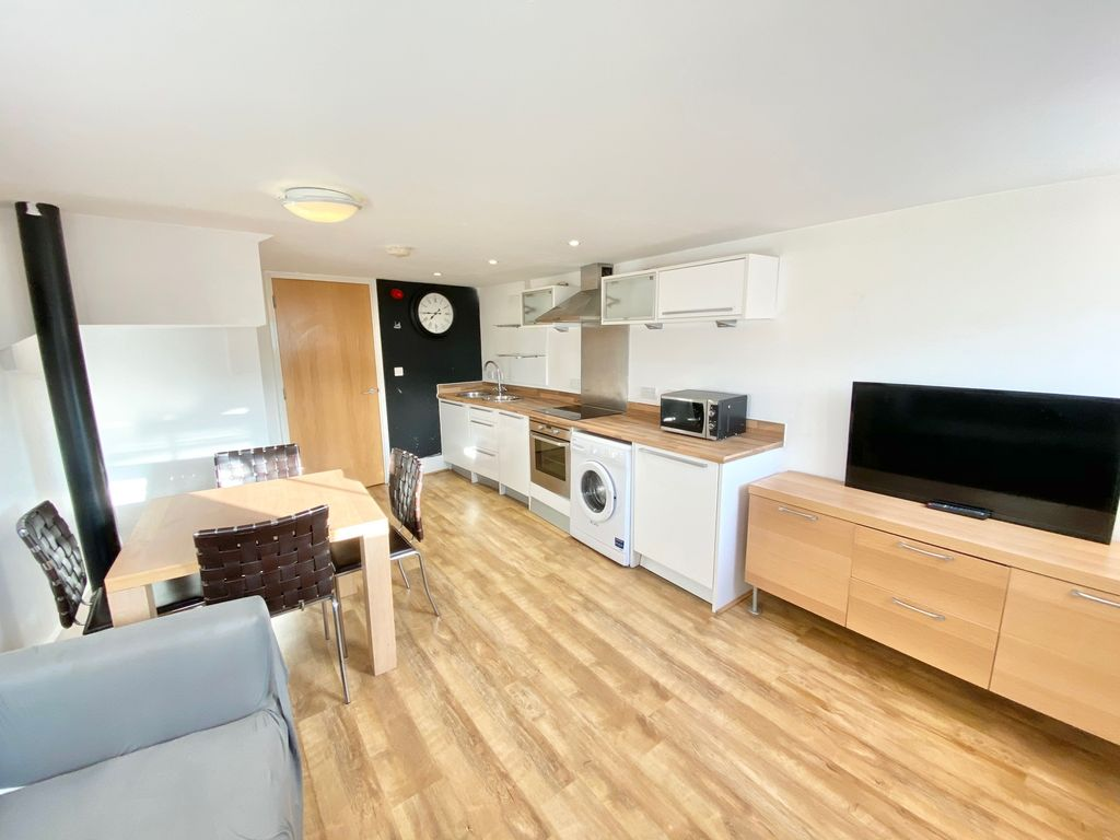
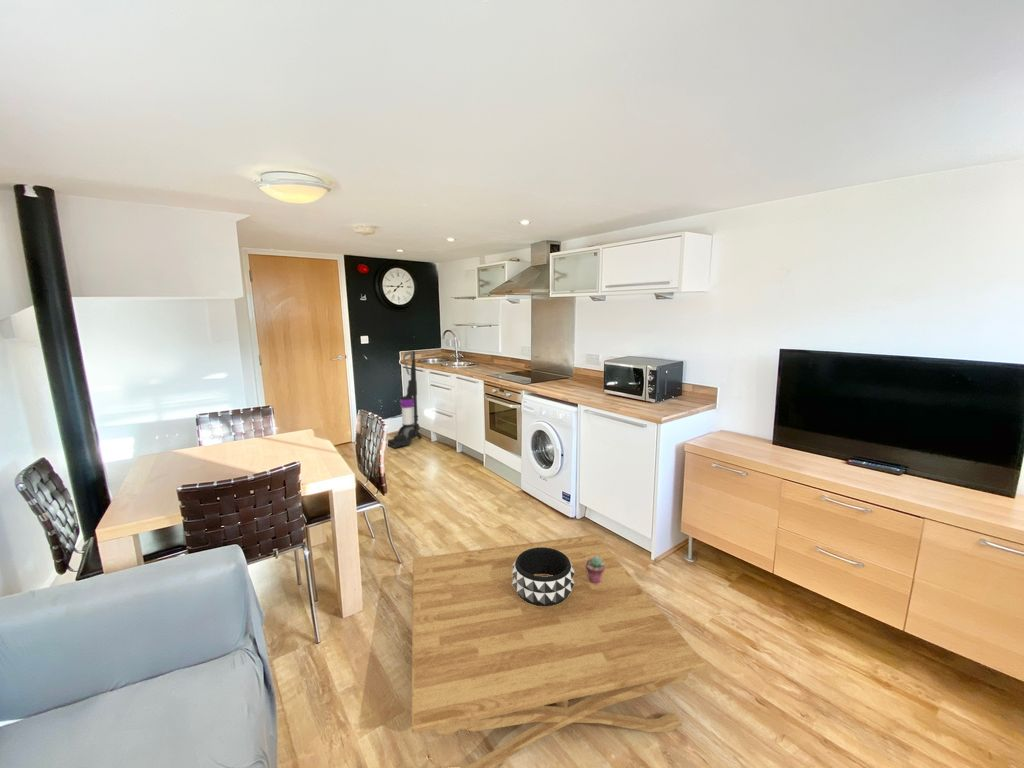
+ vacuum cleaner [387,350,423,449]
+ decorative bowl [512,547,575,606]
+ potted succulent [585,557,605,584]
+ coffee table [411,534,707,768]
